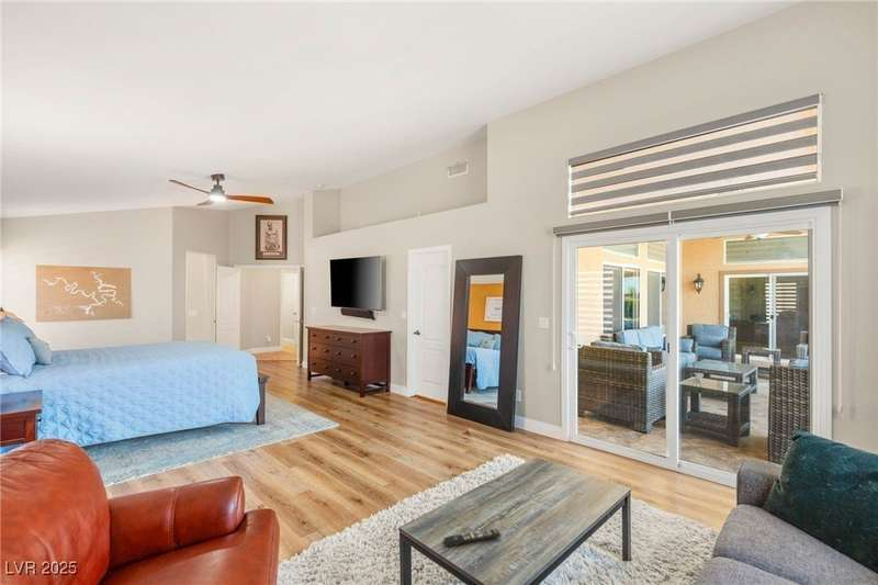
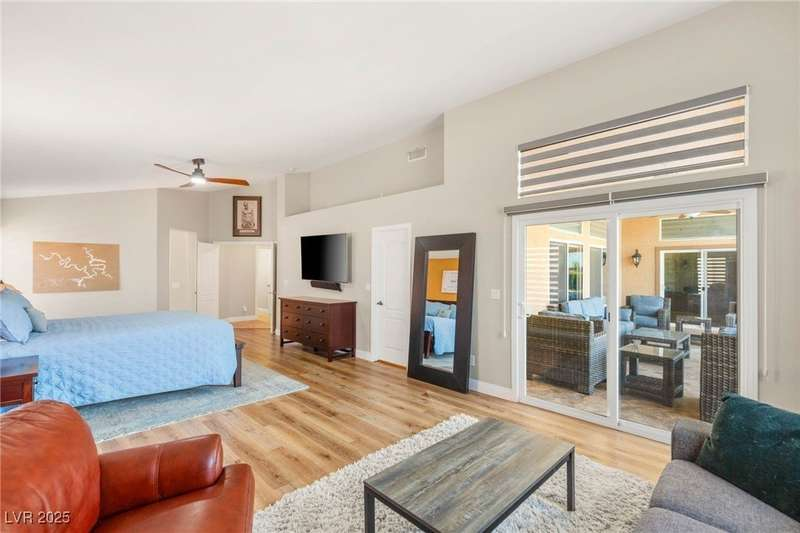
- remote control [442,528,502,548]
